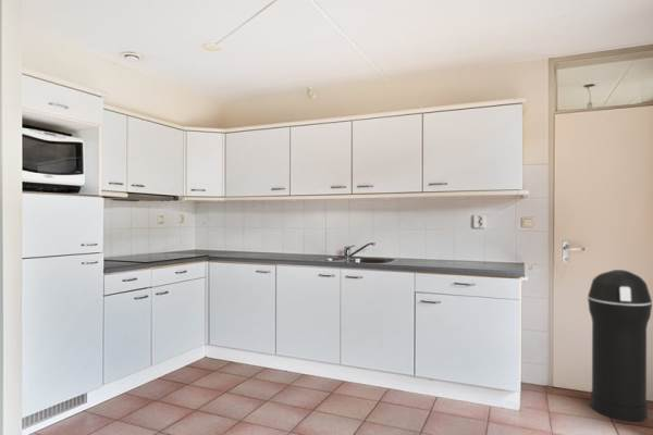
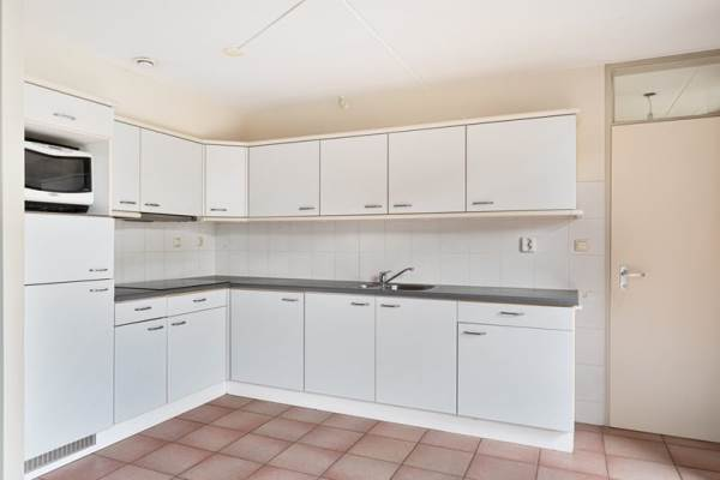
- trash can [587,269,653,423]
